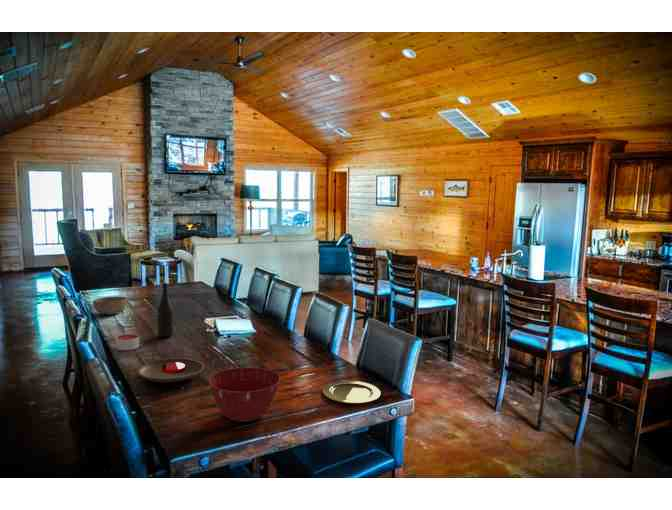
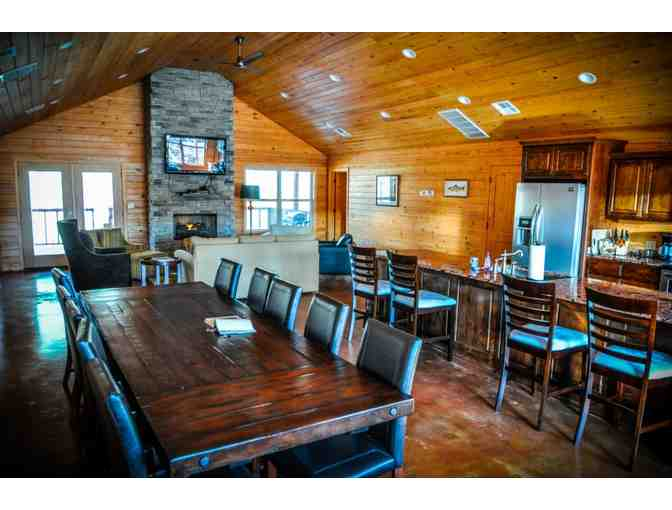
- candle [115,333,140,351]
- mixing bowl [208,366,281,423]
- plate [137,357,205,383]
- bowl [92,295,128,315]
- wine bottle [156,282,174,338]
- plate [322,380,382,405]
